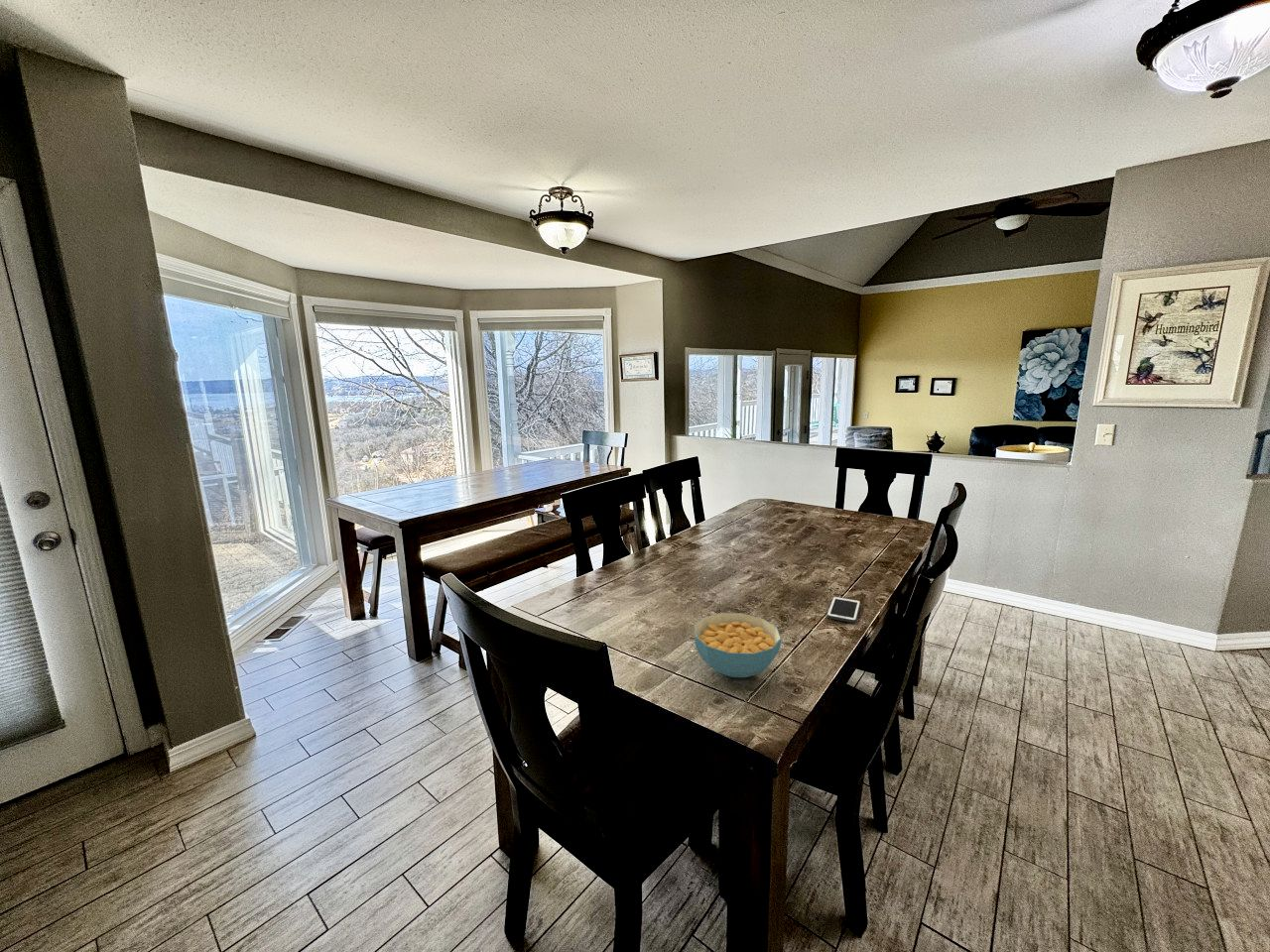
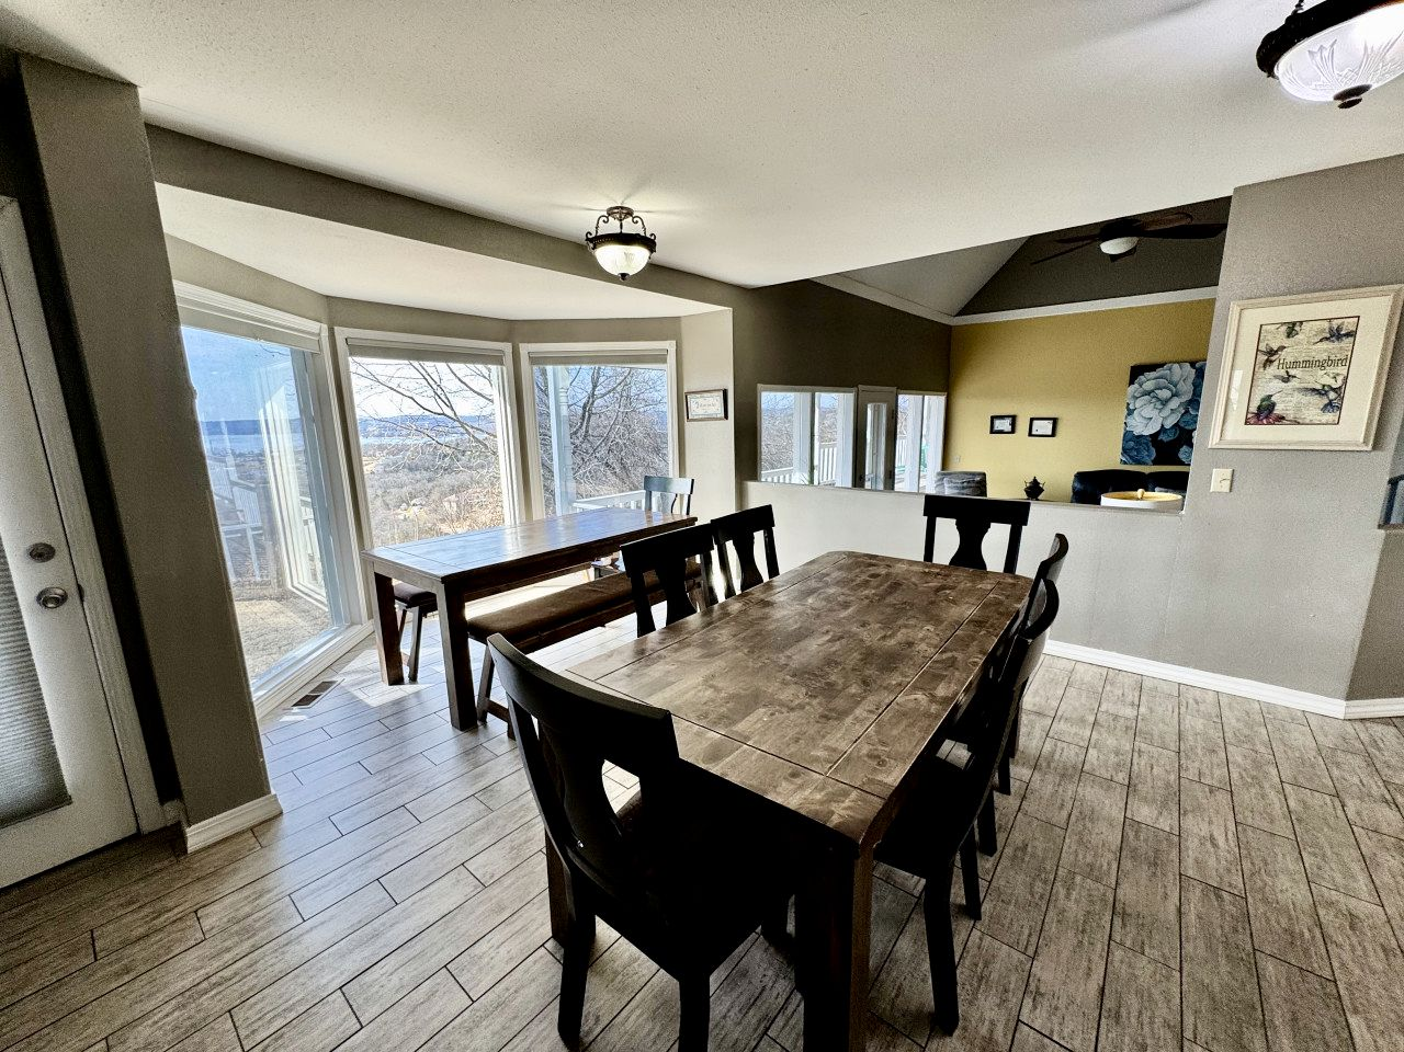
- cell phone [826,596,861,624]
- cereal bowl [693,612,783,678]
